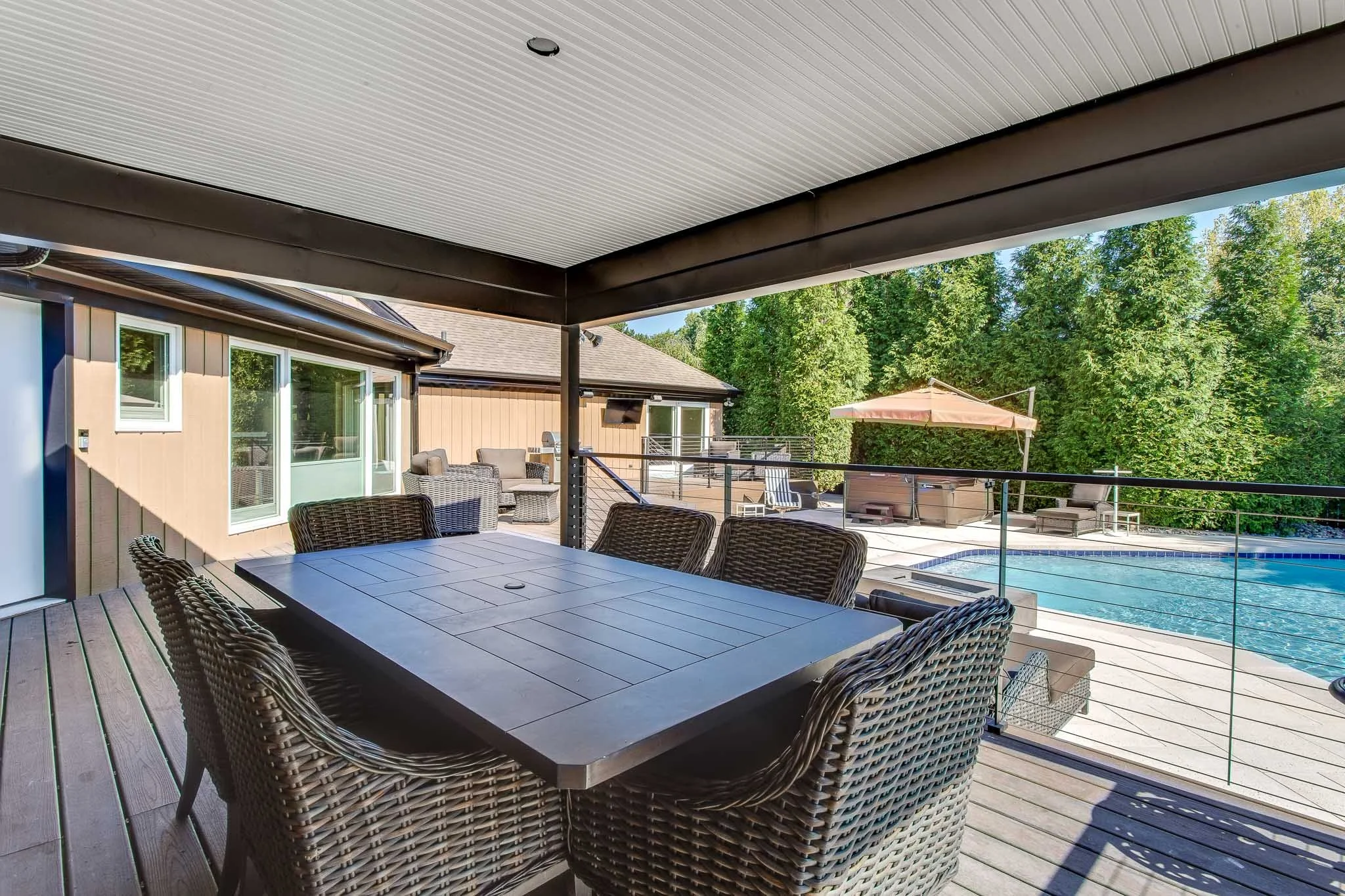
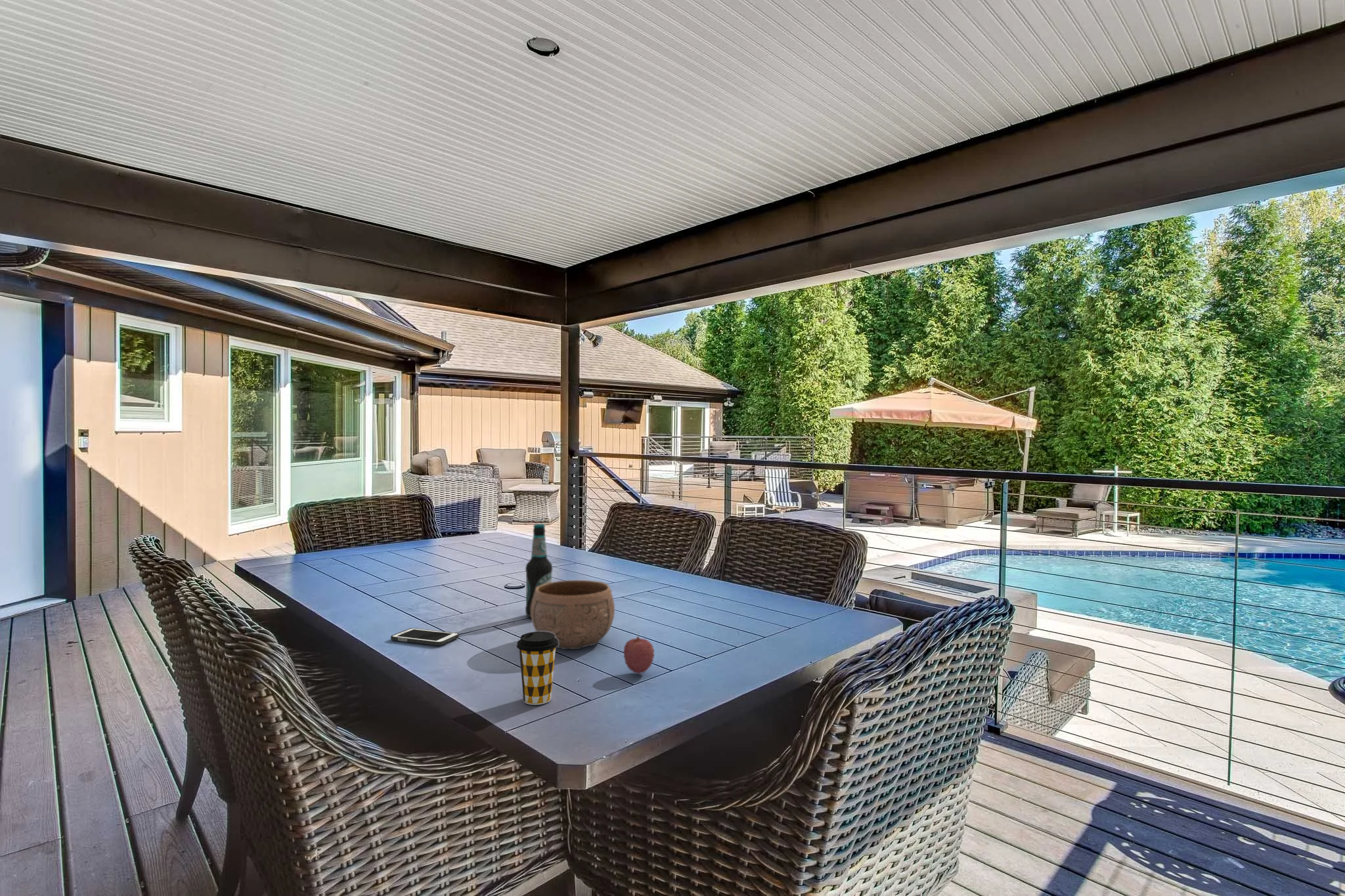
+ fruit [623,635,655,674]
+ bottle [525,523,553,618]
+ cell phone [390,628,460,646]
+ bowl [531,580,615,650]
+ coffee cup [516,631,559,706]
